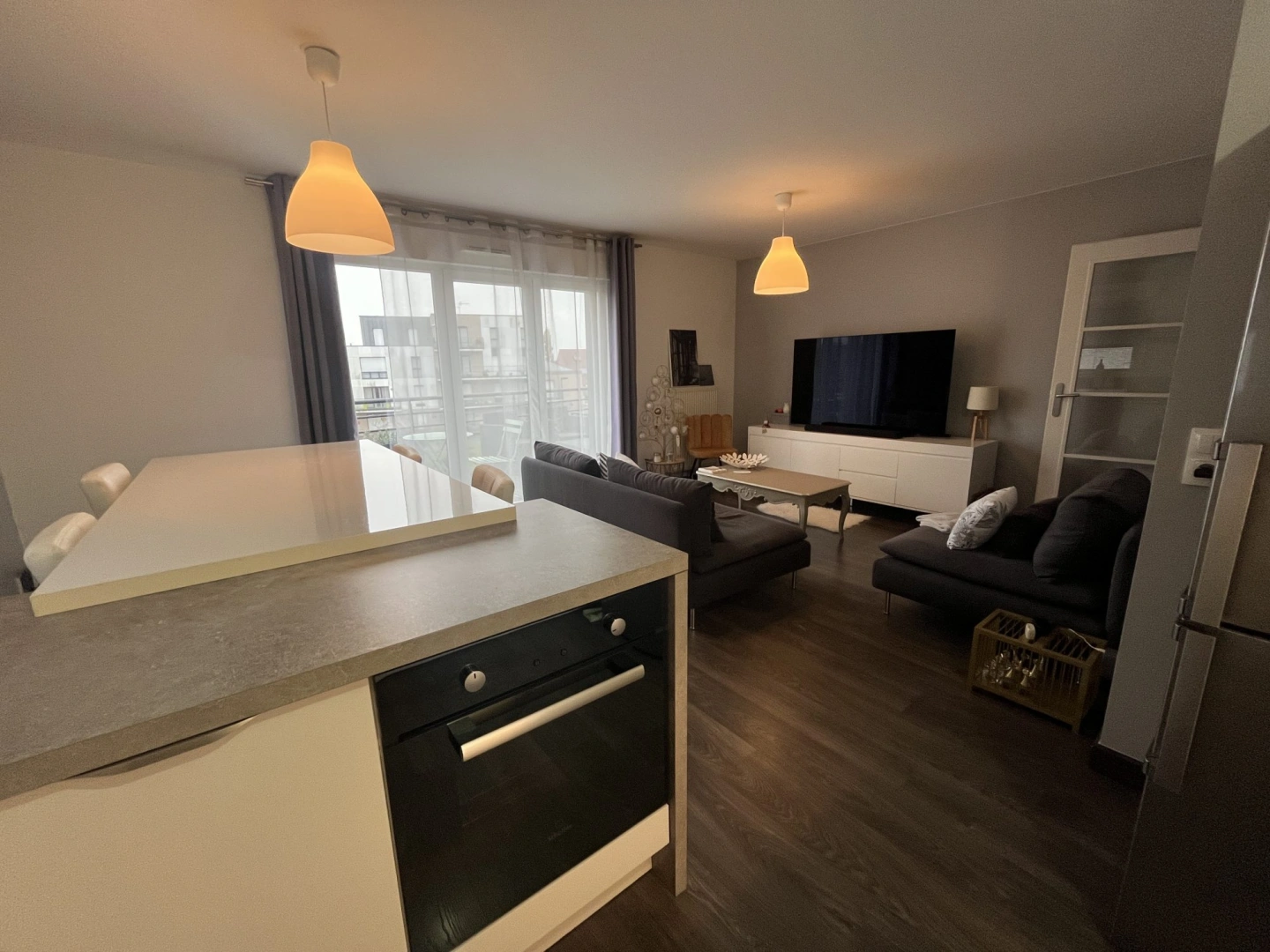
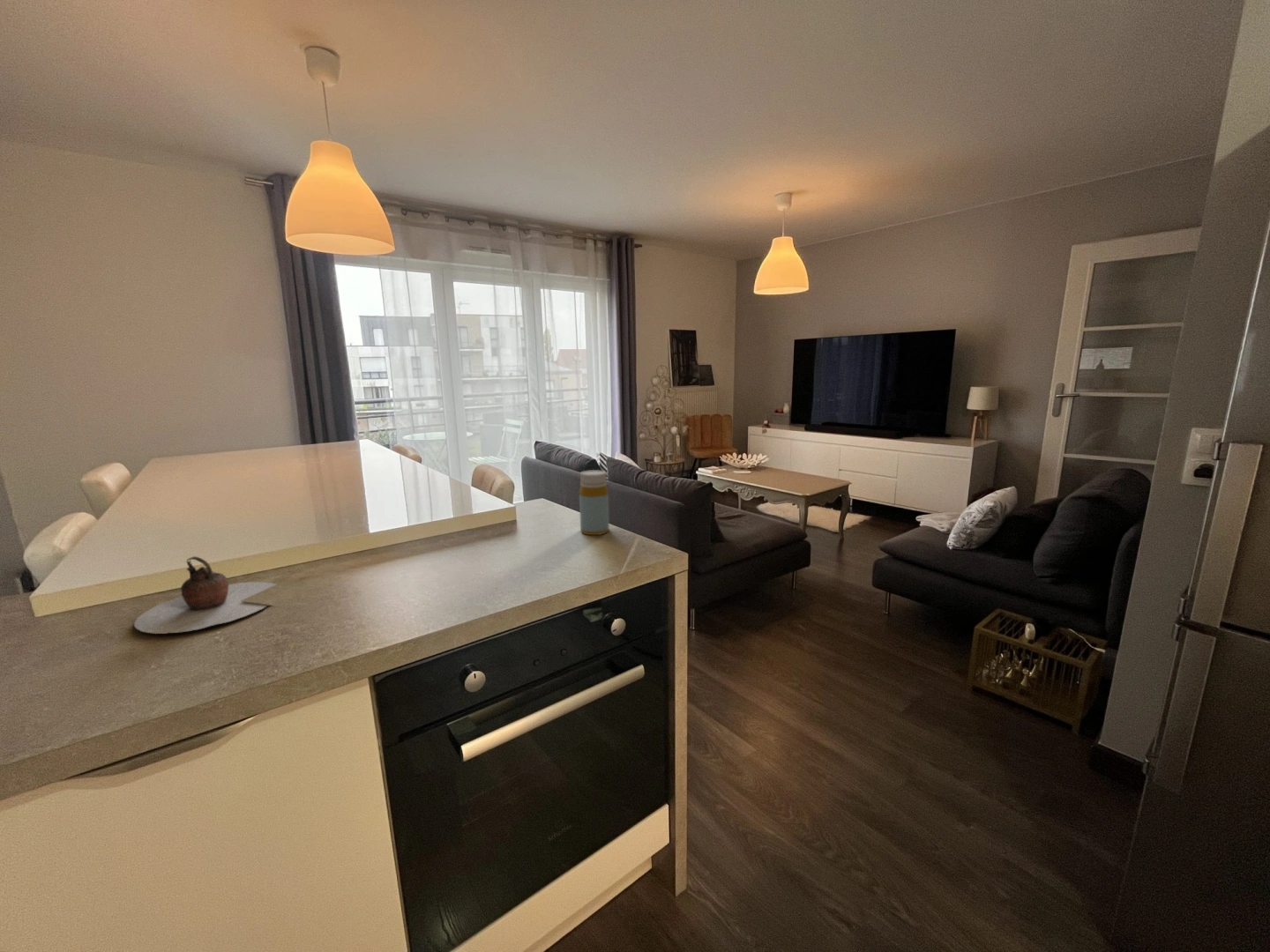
+ teapot [133,555,277,635]
+ bottle [579,469,610,536]
